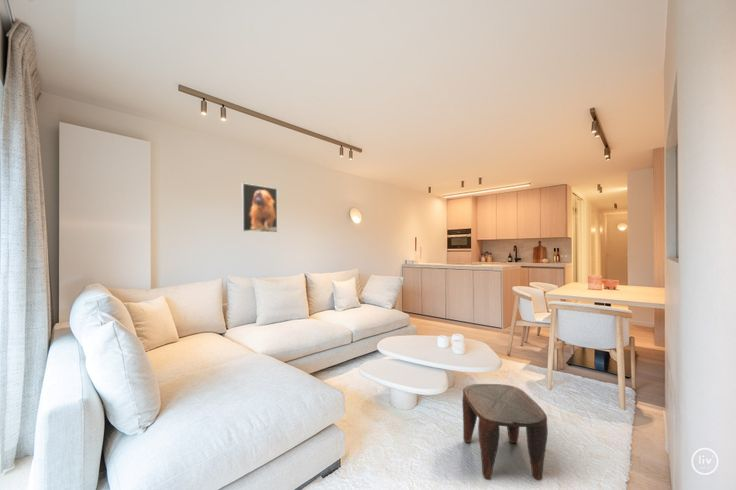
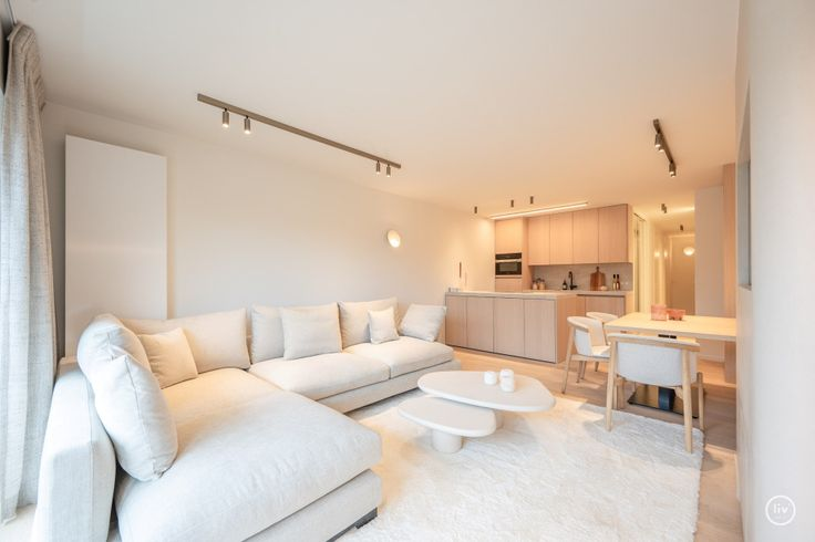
- stool [461,383,549,481]
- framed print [240,182,278,233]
